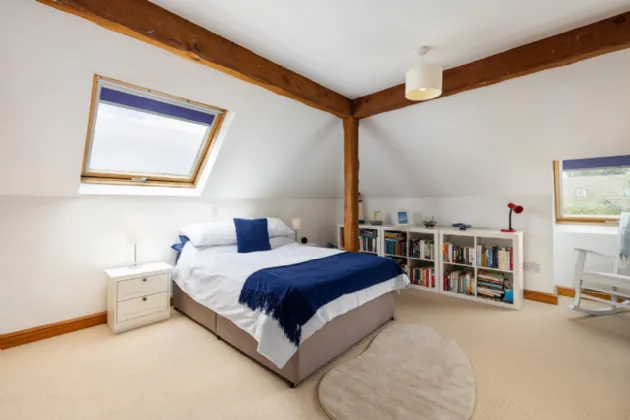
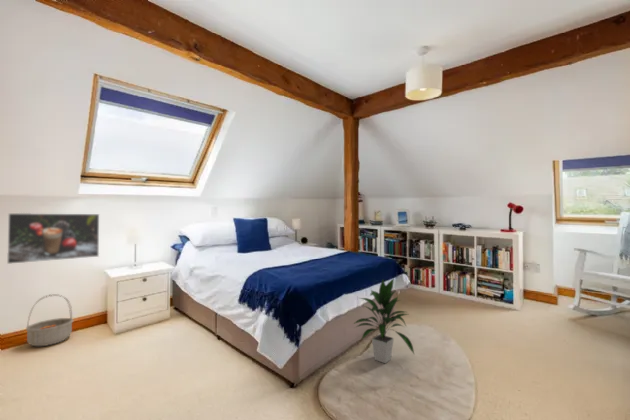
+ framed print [6,212,100,265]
+ basket [25,293,74,347]
+ indoor plant [352,277,415,364]
